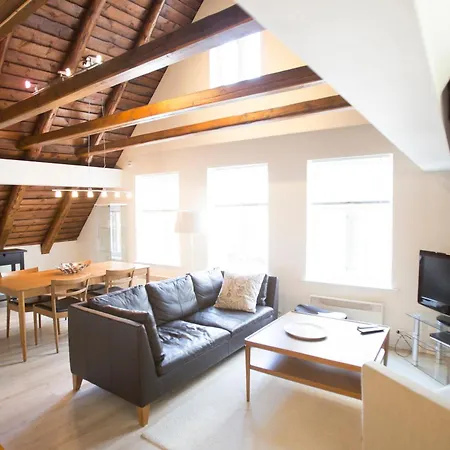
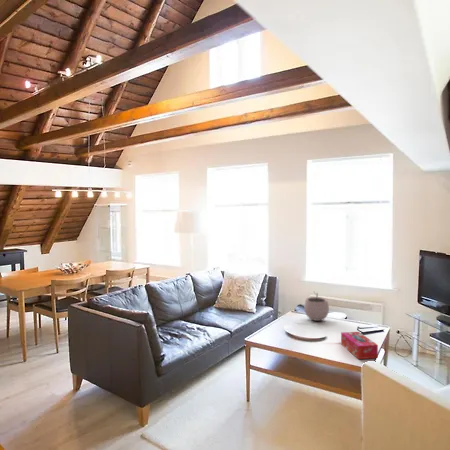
+ plant pot [303,291,330,322]
+ tissue box [340,331,379,360]
